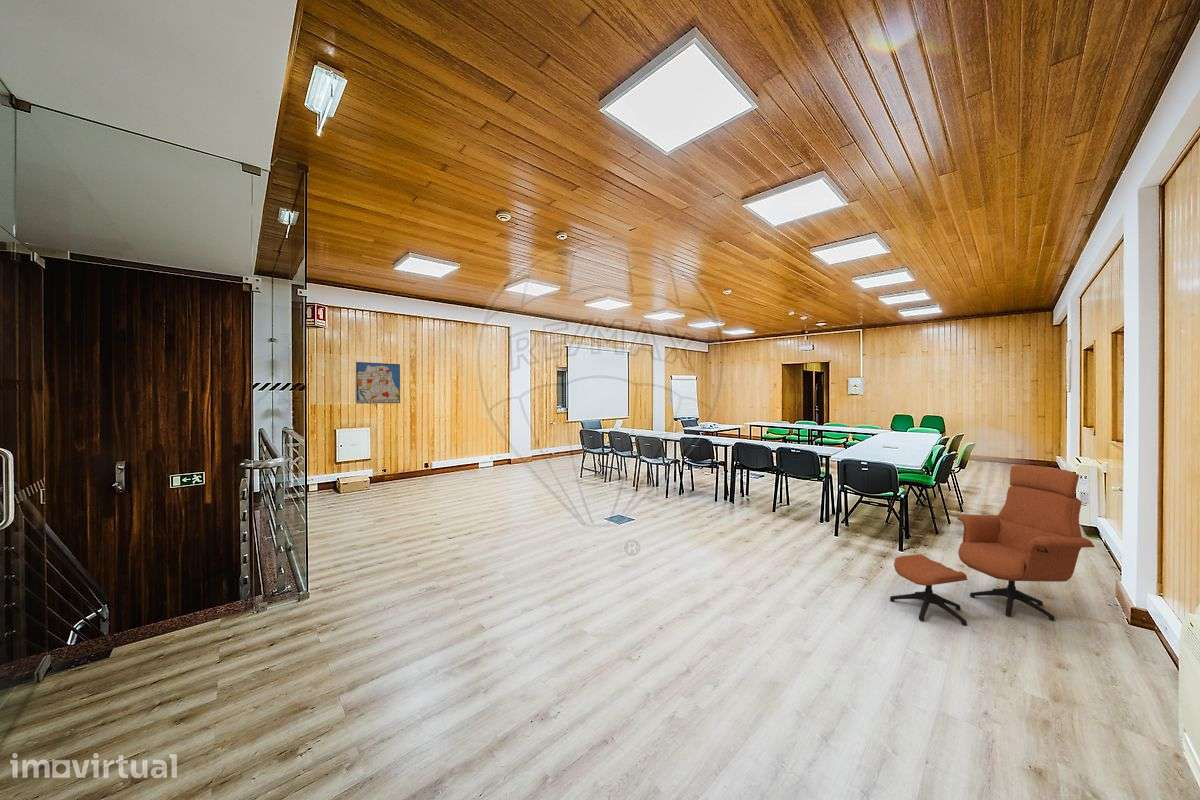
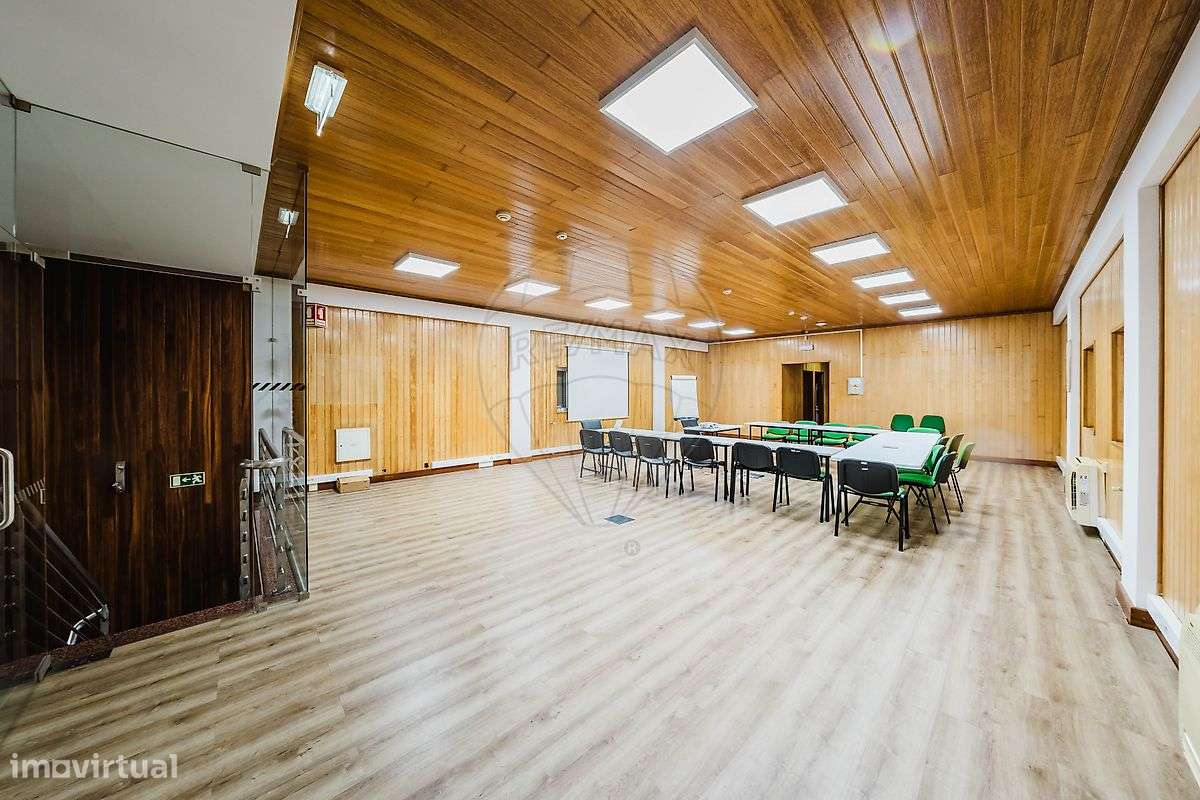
- armchair [889,464,1095,626]
- wall art [355,361,401,405]
